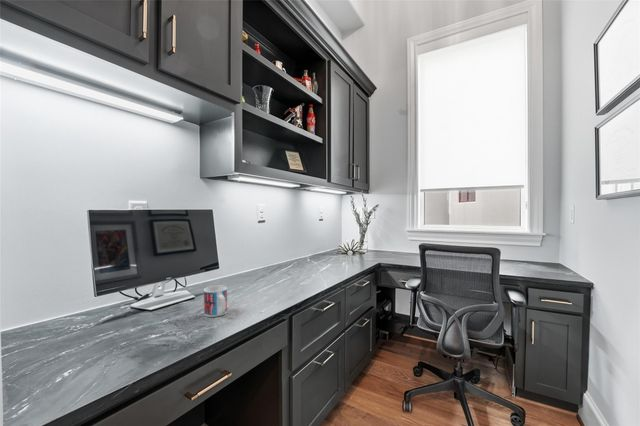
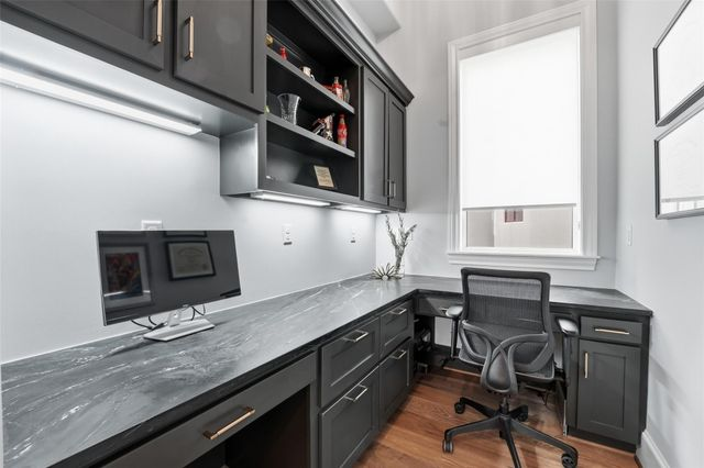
- mug [203,285,228,318]
